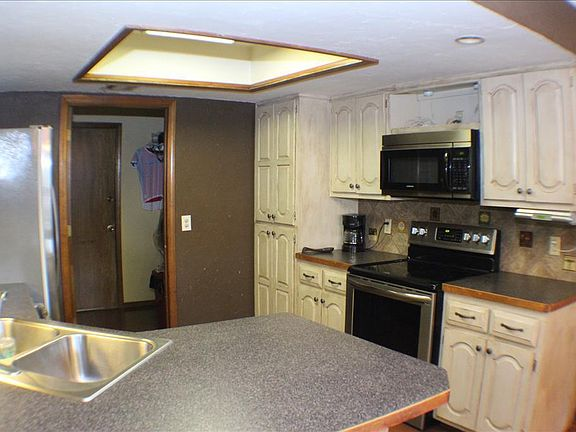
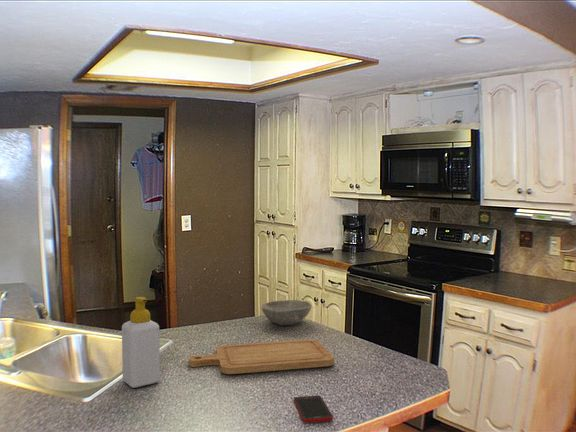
+ bowl [261,299,313,326]
+ soap bottle [121,296,161,389]
+ cell phone [293,395,334,424]
+ chopping board [188,339,335,375]
